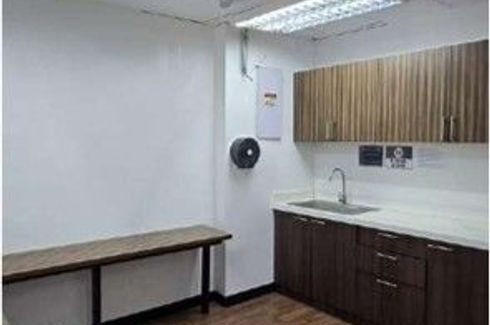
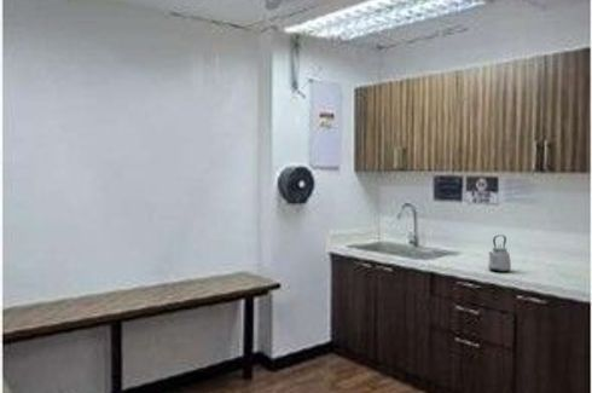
+ kettle [487,233,512,273]
